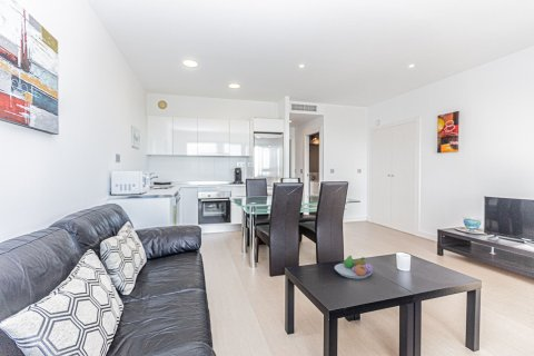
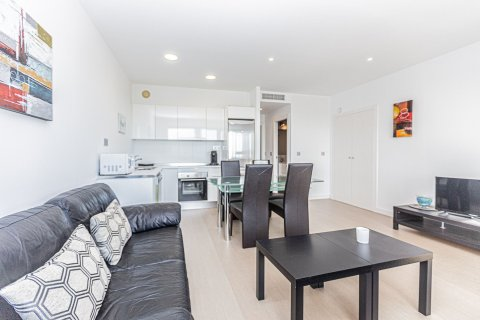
- fruit bowl [334,255,374,280]
